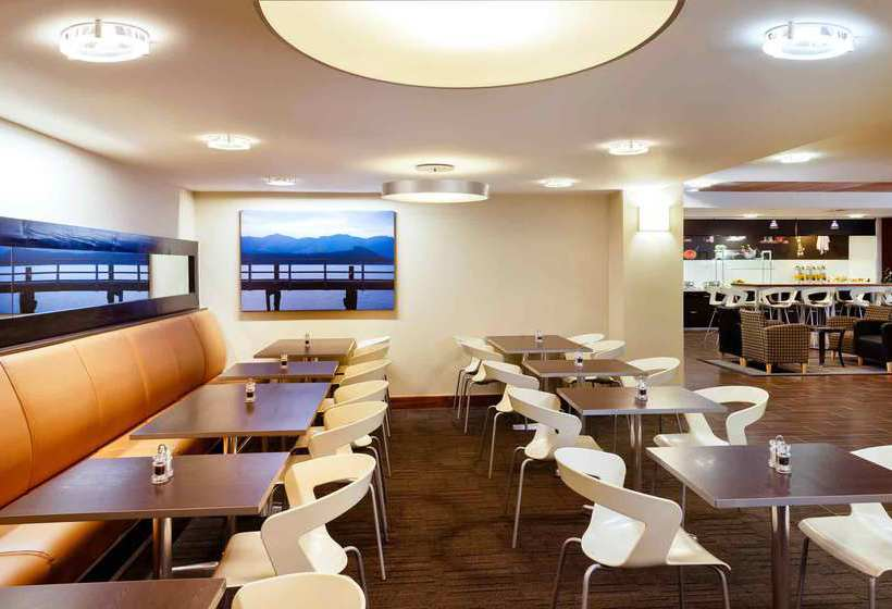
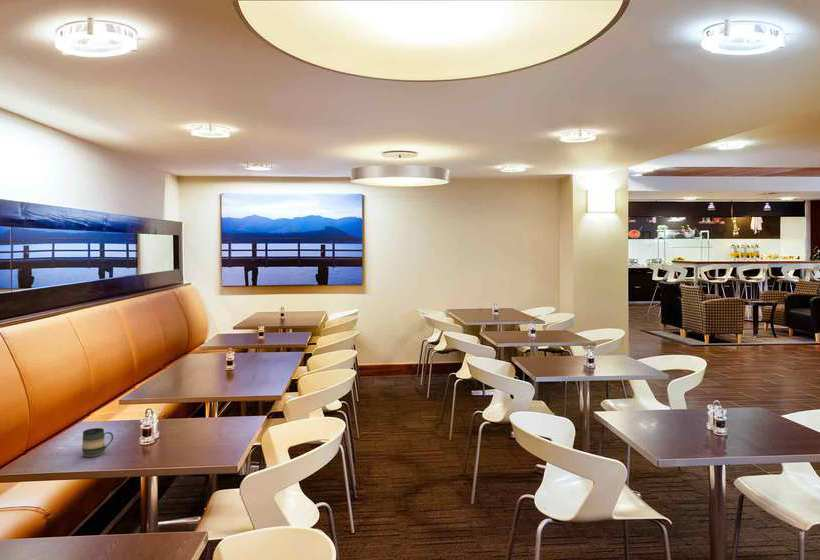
+ mug [81,427,114,458]
